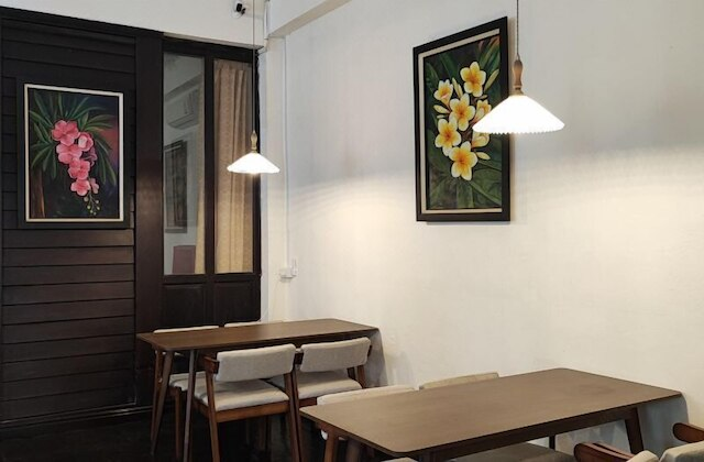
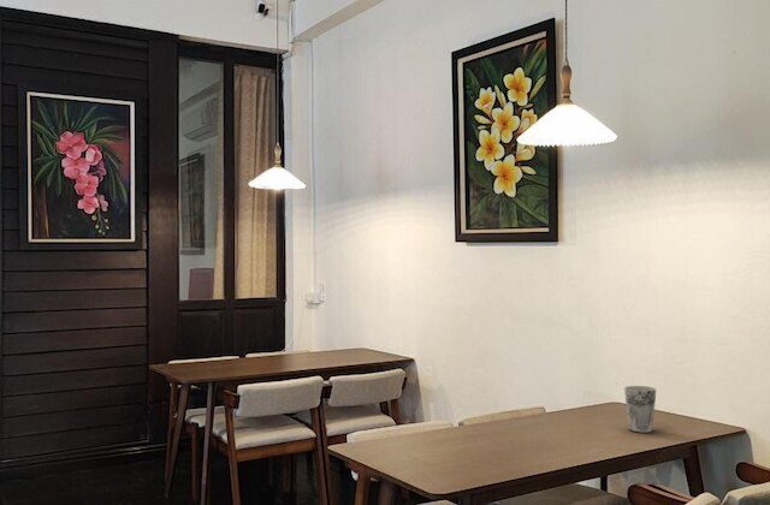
+ cup [623,385,658,434]
